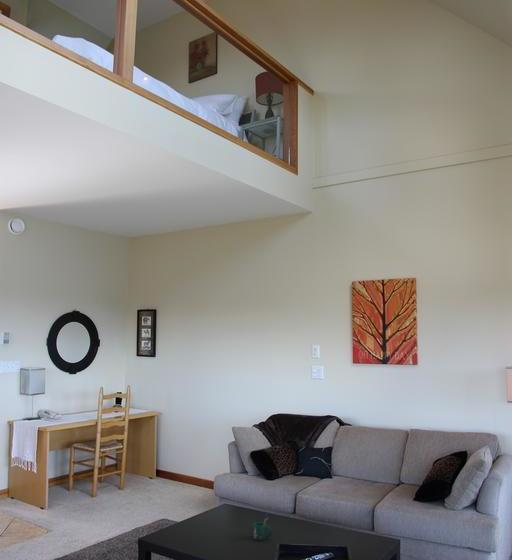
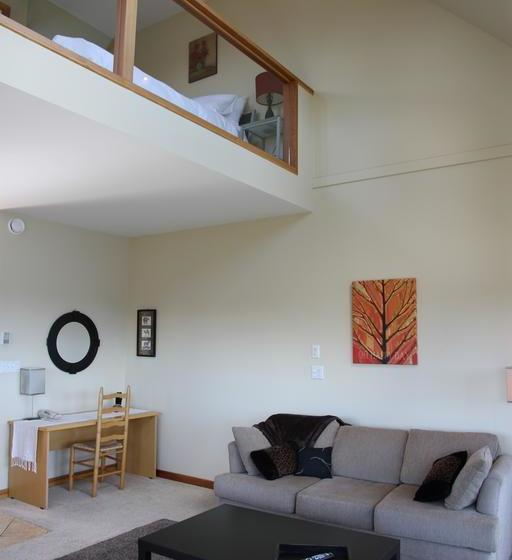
- mug [253,511,272,541]
